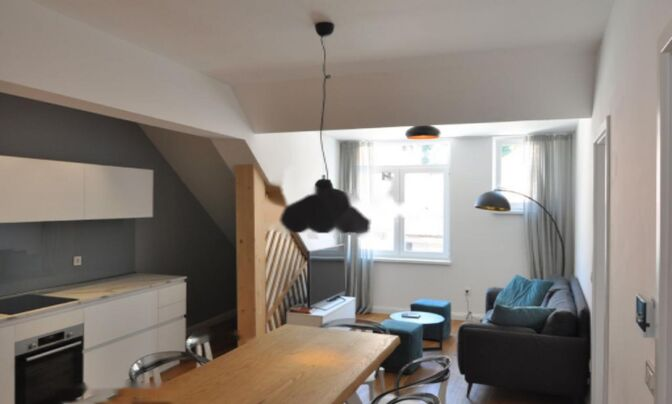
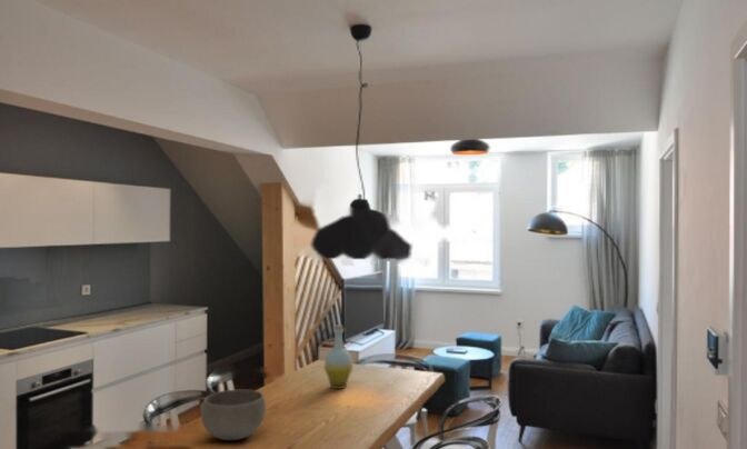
+ bowl [199,388,267,441]
+ bottle [322,323,355,390]
